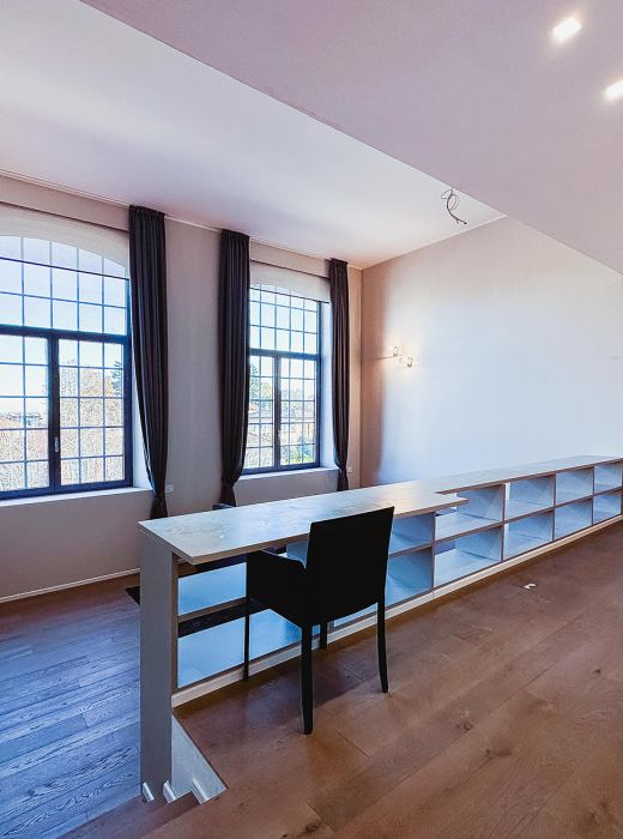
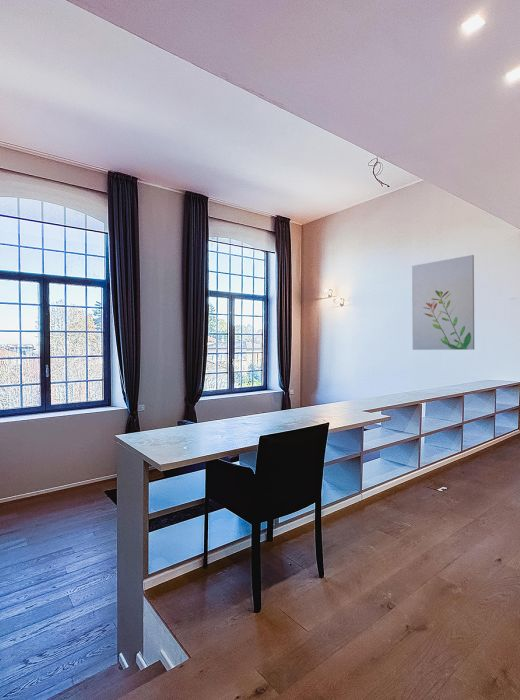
+ wall art [411,254,475,351]
